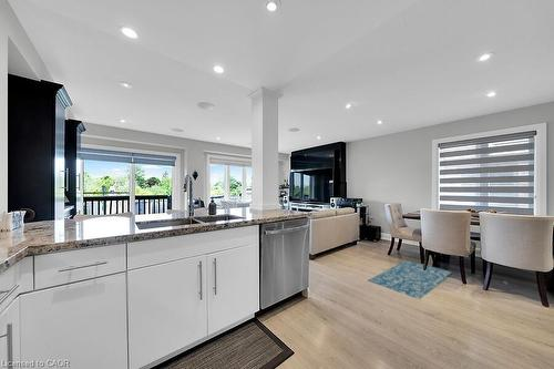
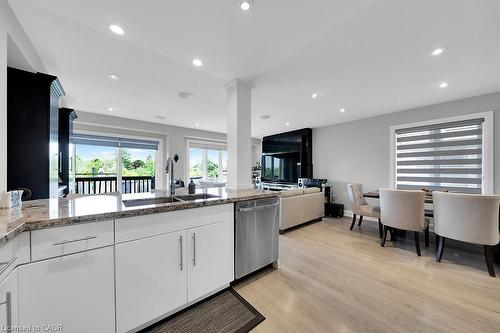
- rug [367,259,453,300]
